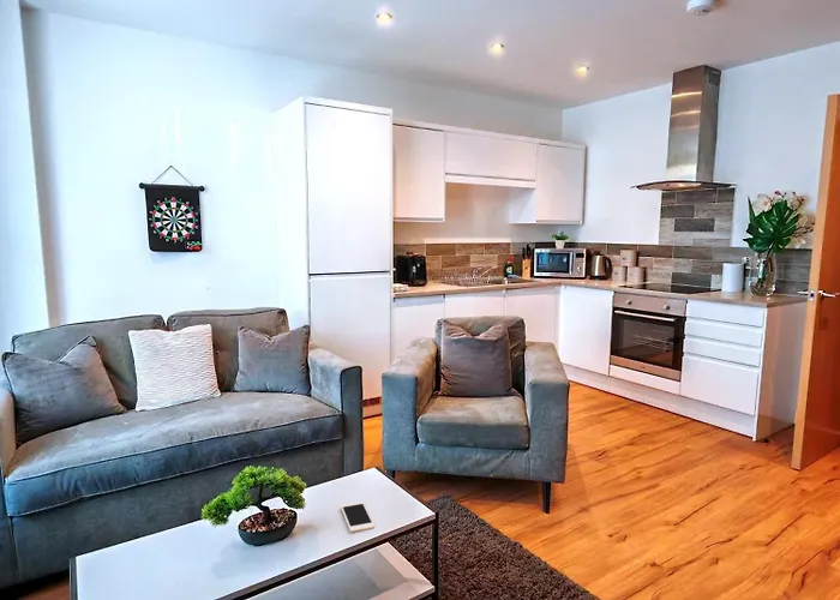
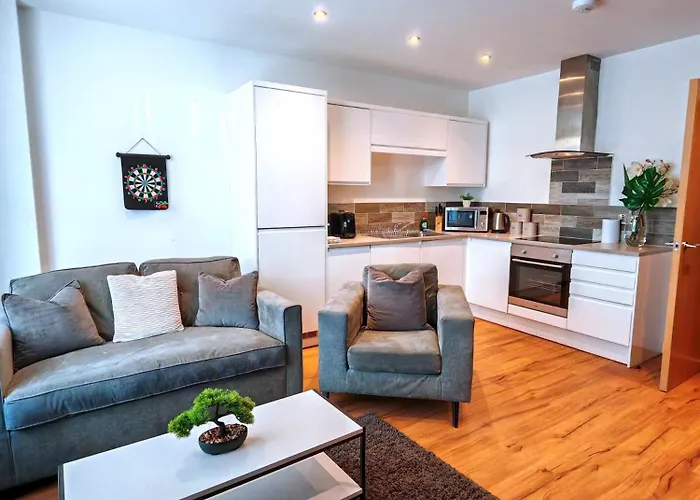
- cell phone [340,500,376,533]
